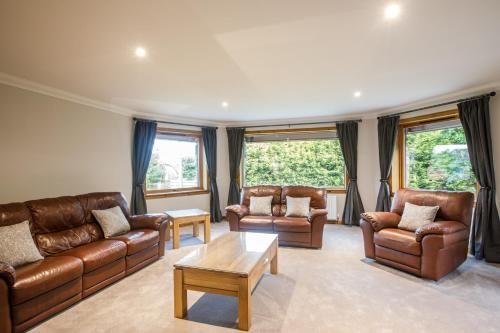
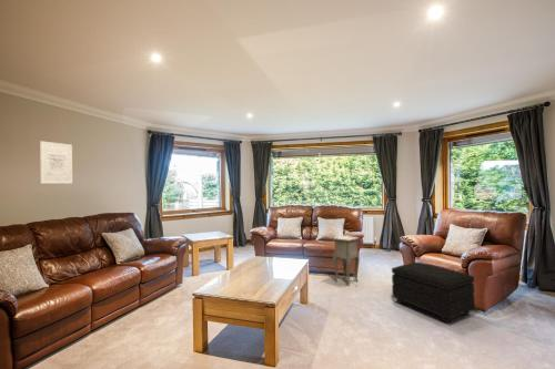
+ wall art [39,140,73,185]
+ footstool [391,262,476,324]
+ side table [332,235,361,287]
